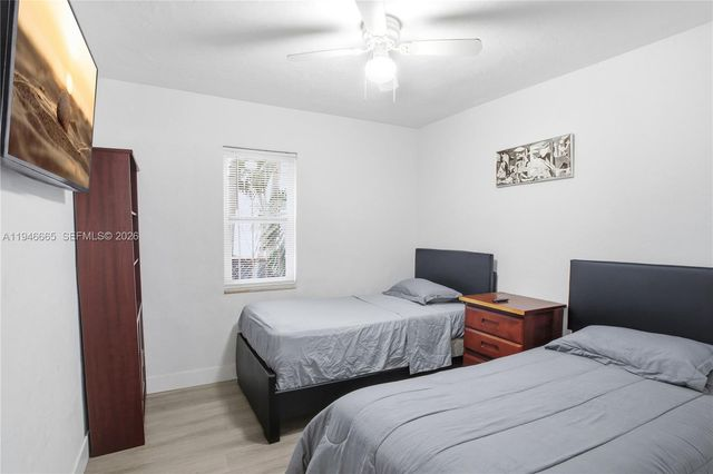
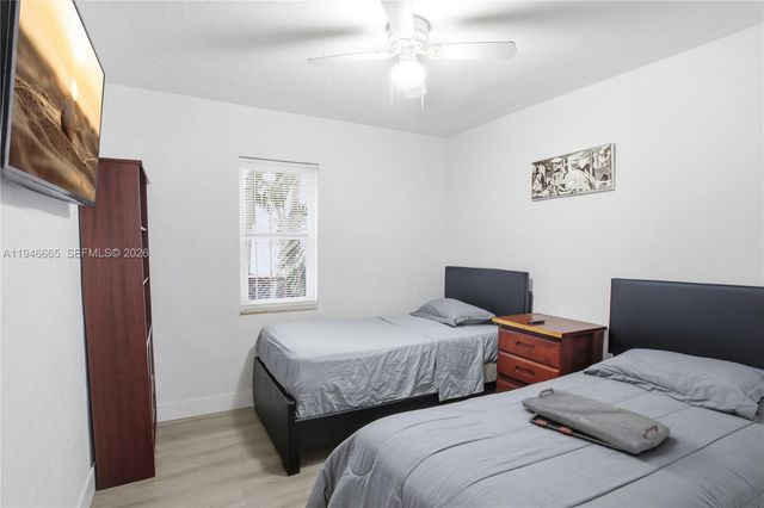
+ serving tray [520,388,671,456]
